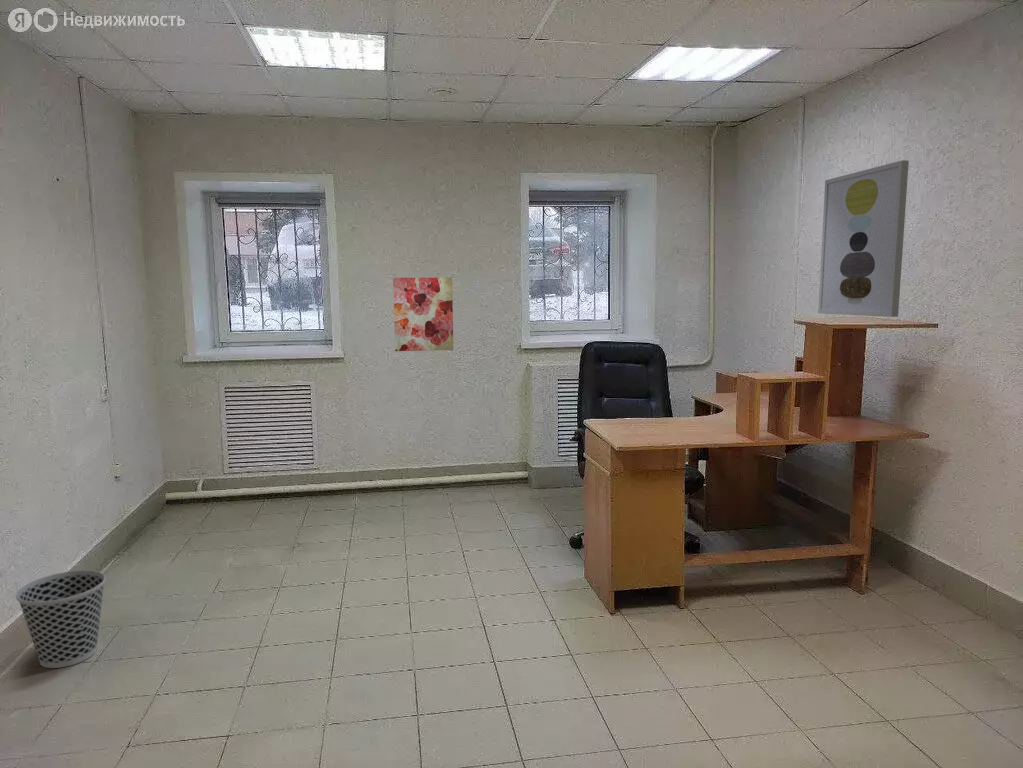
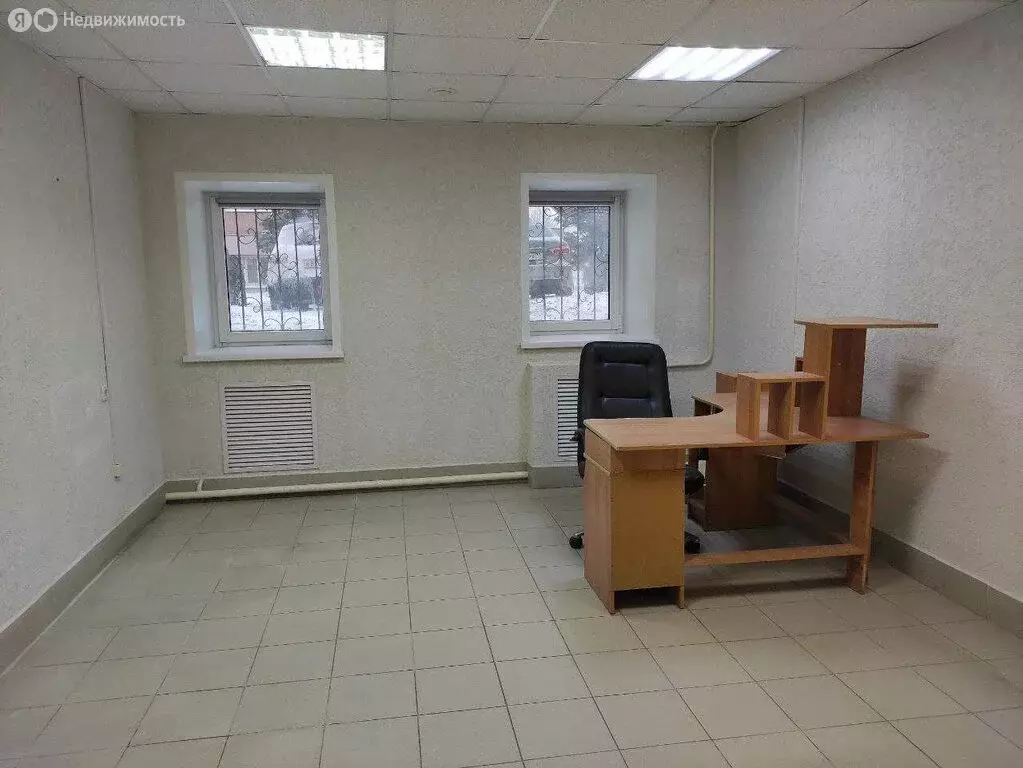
- wall art [392,277,454,352]
- wastebasket [15,569,107,669]
- wall art [817,159,910,318]
